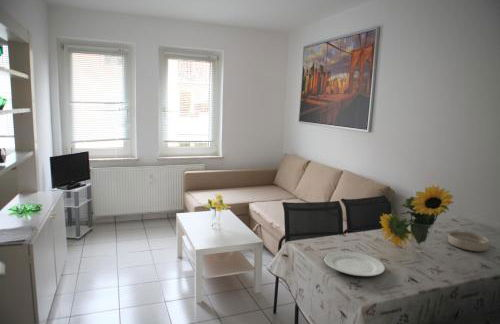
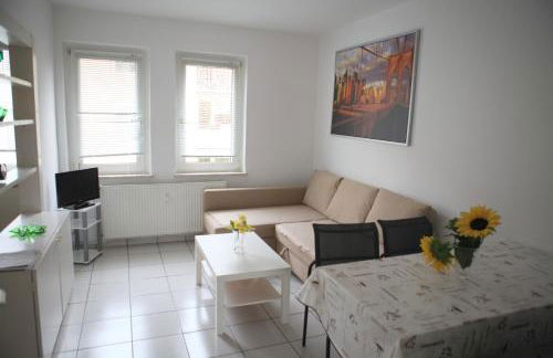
- chinaware [323,250,386,277]
- bowl [447,231,491,252]
